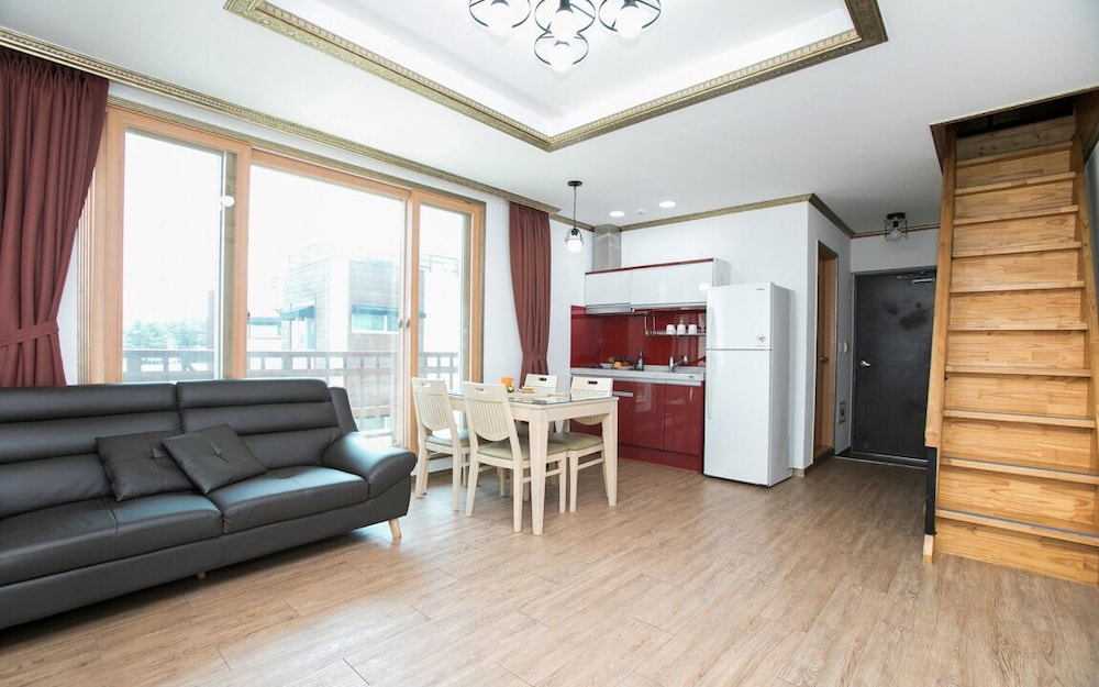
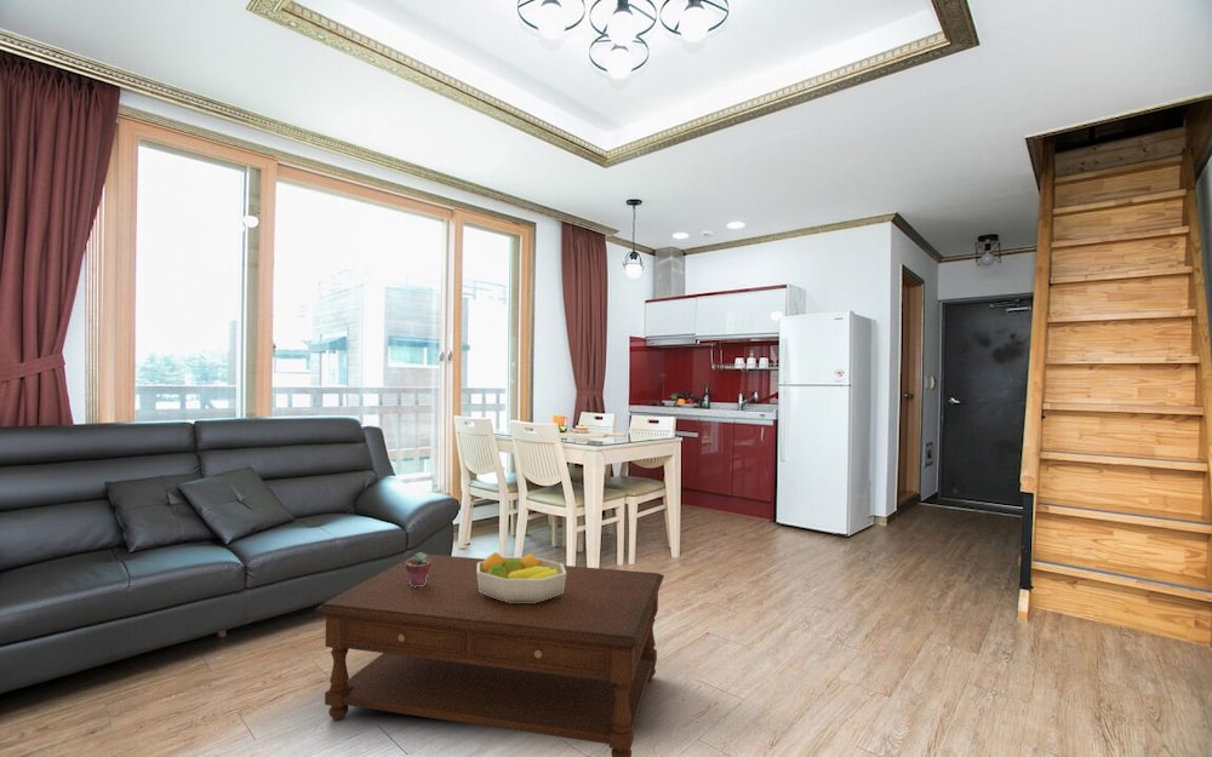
+ potted succulent [406,551,431,587]
+ coffee table [315,554,665,757]
+ fruit bowl [478,551,566,603]
